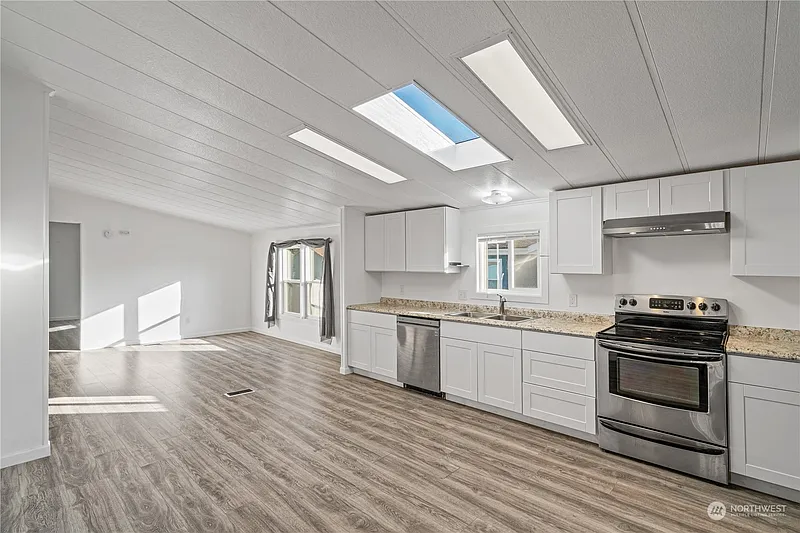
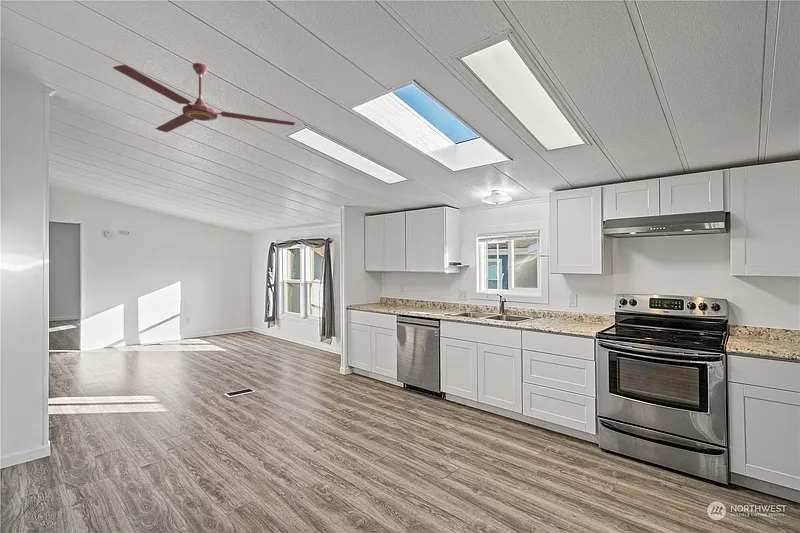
+ ceiling fan [112,62,296,133]
